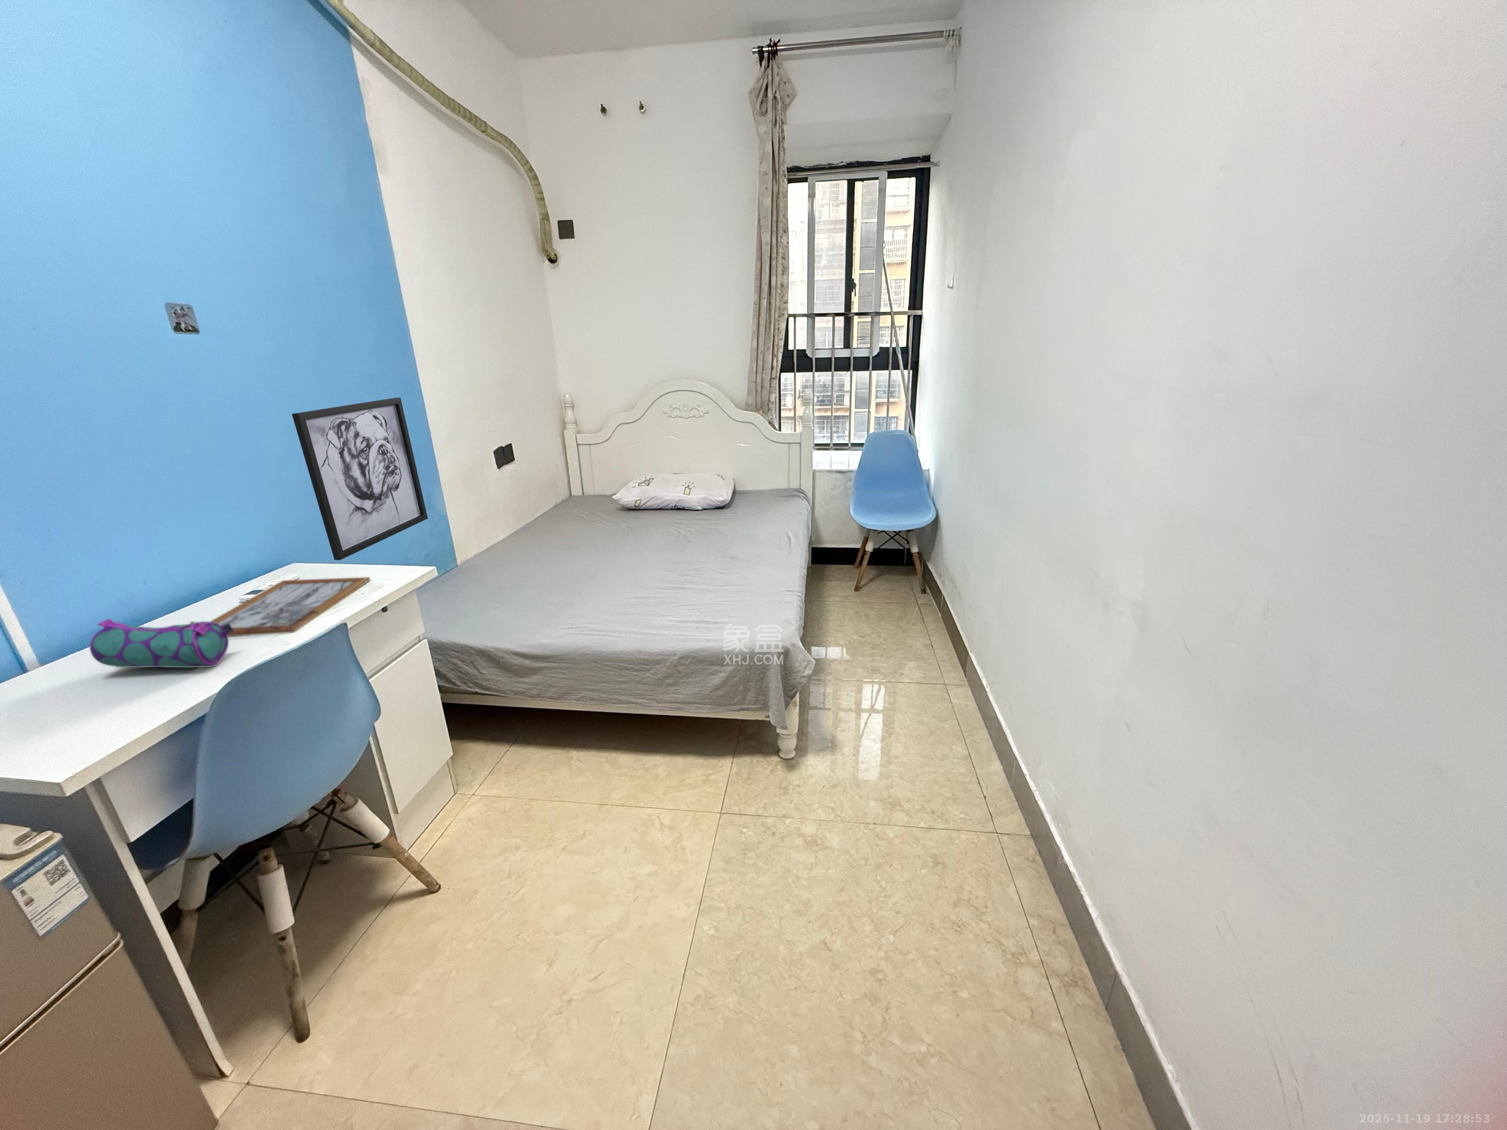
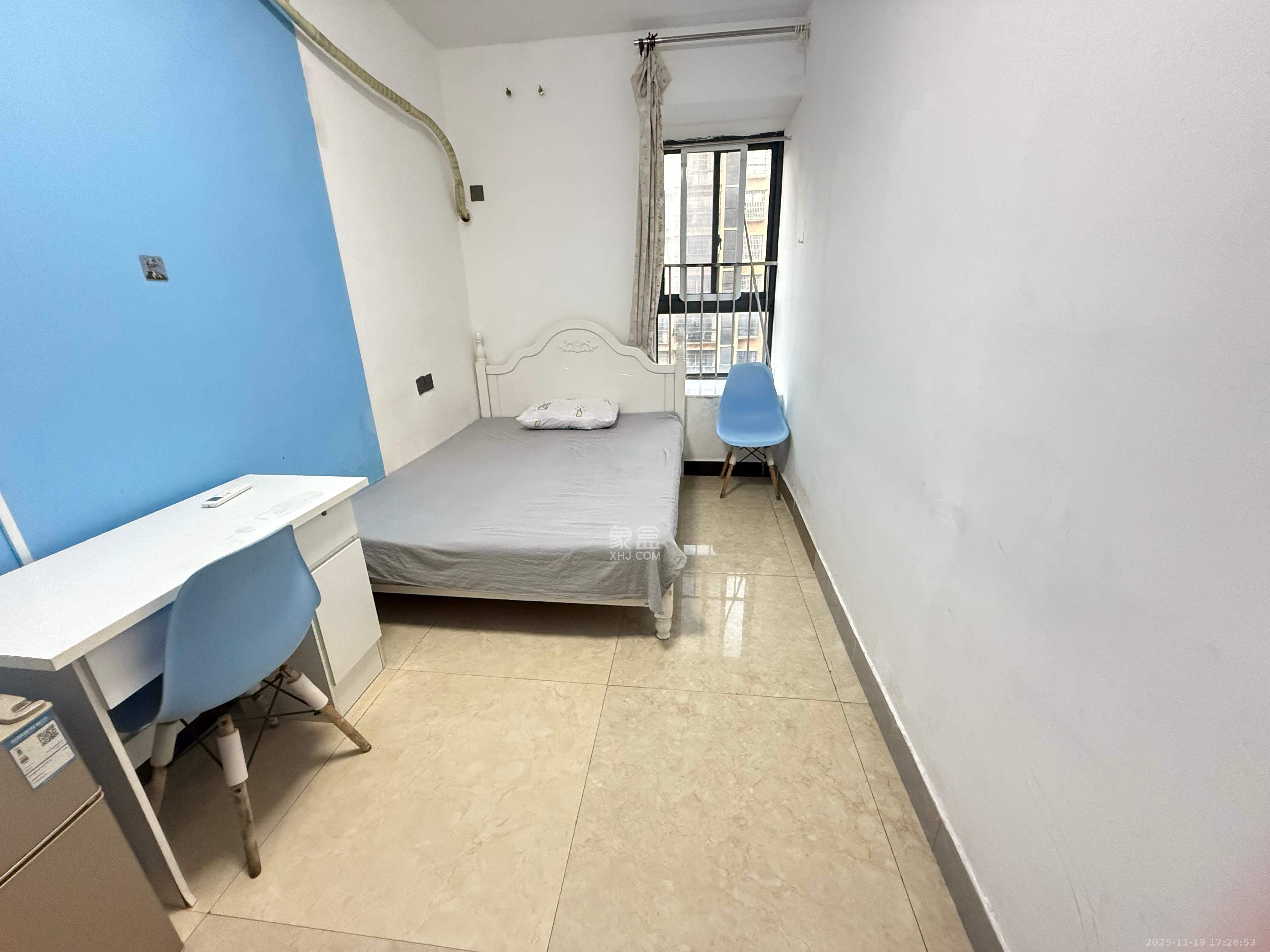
- wall art [292,398,428,560]
- picture frame [210,577,370,636]
- pencil case [89,618,234,668]
